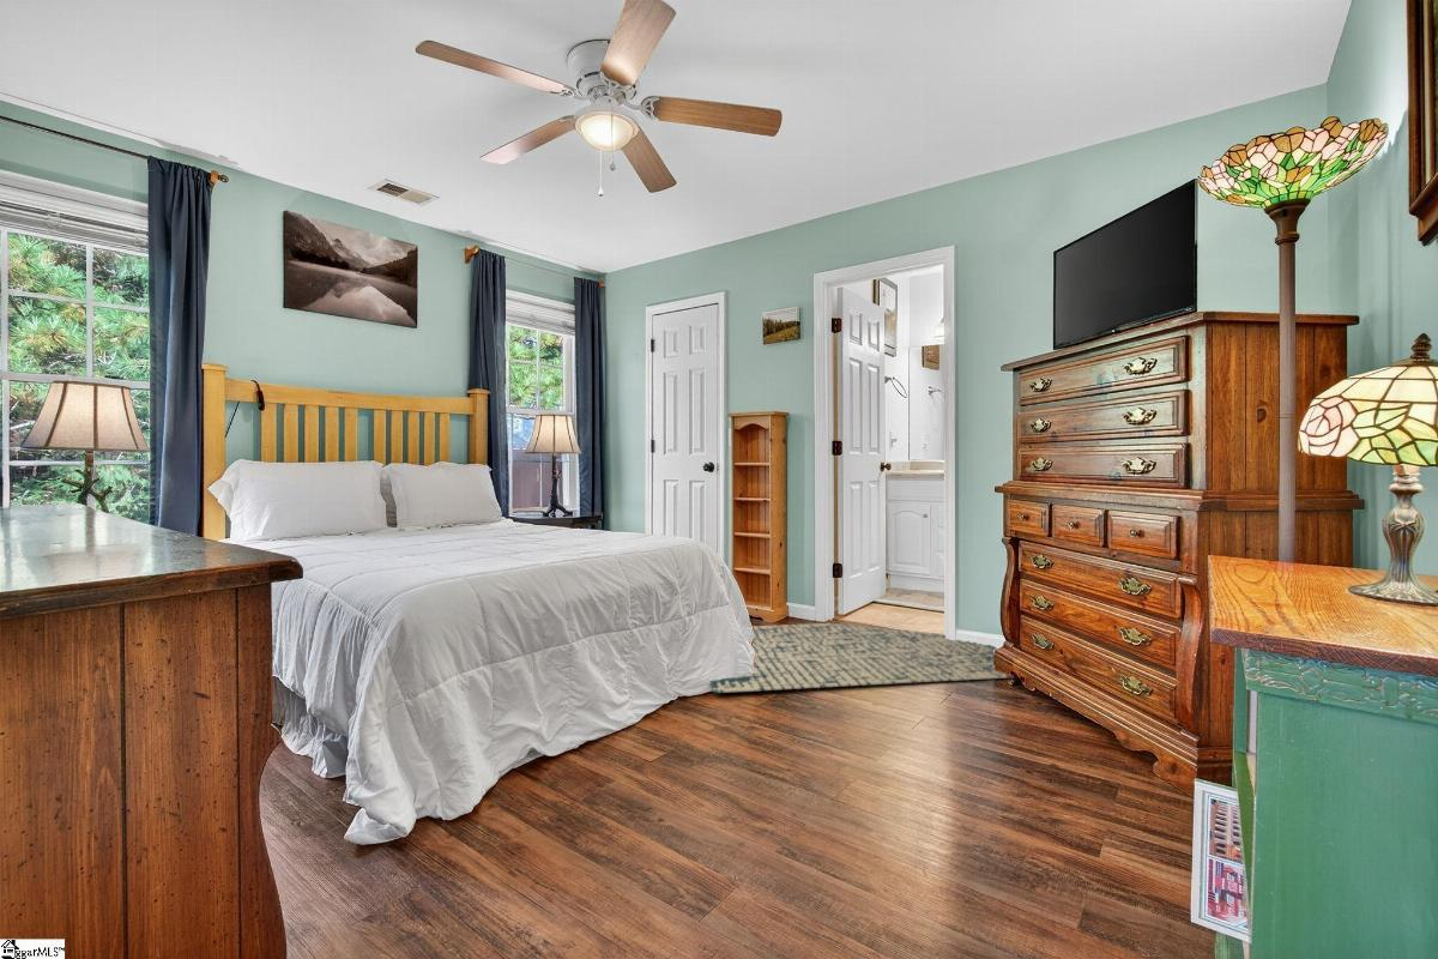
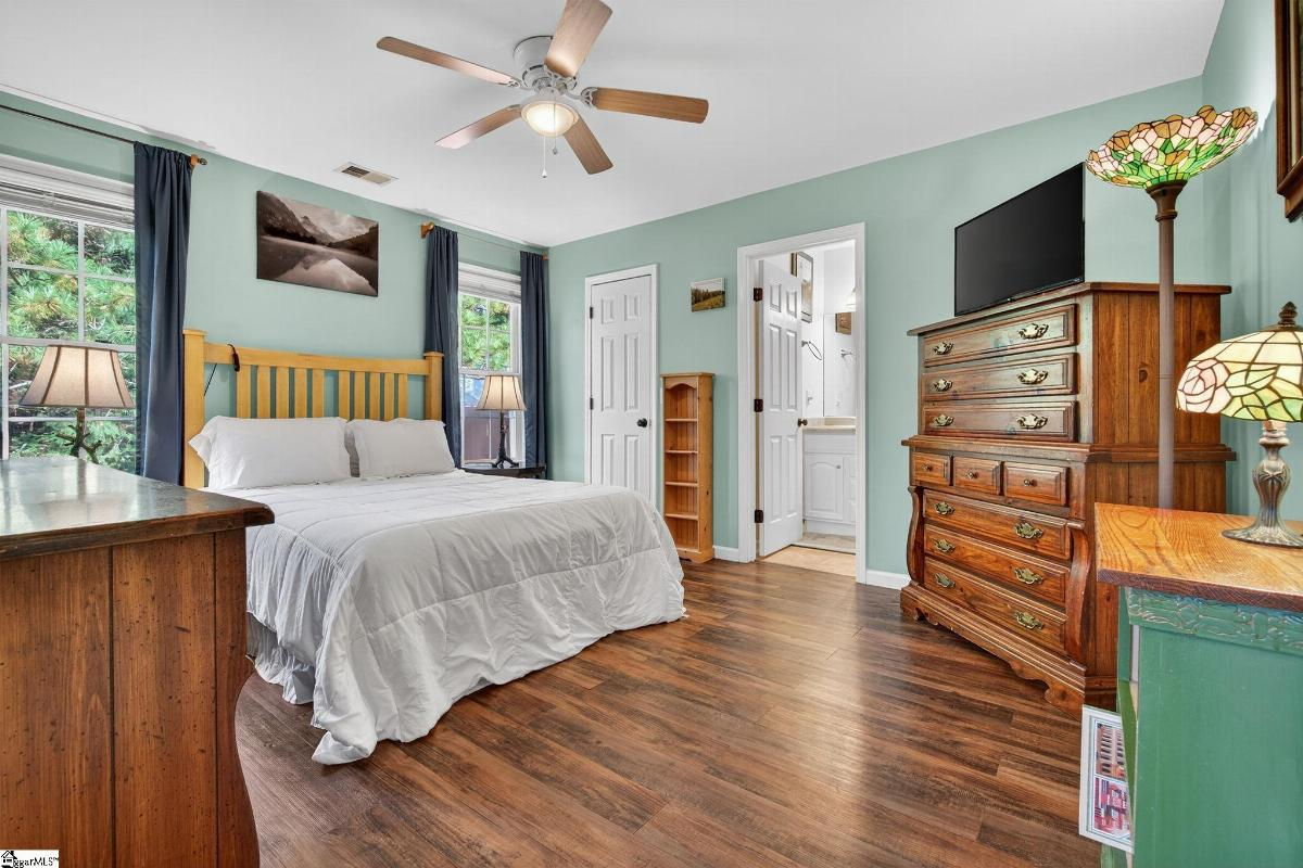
- rug [708,622,1015,694]
